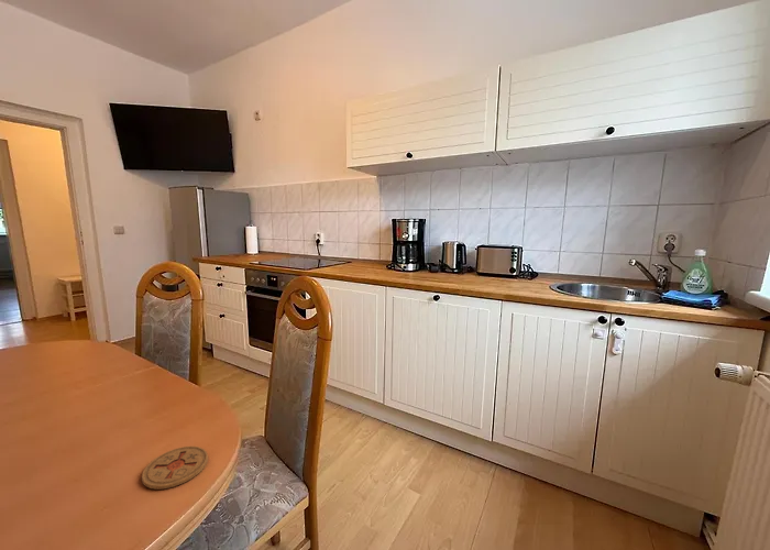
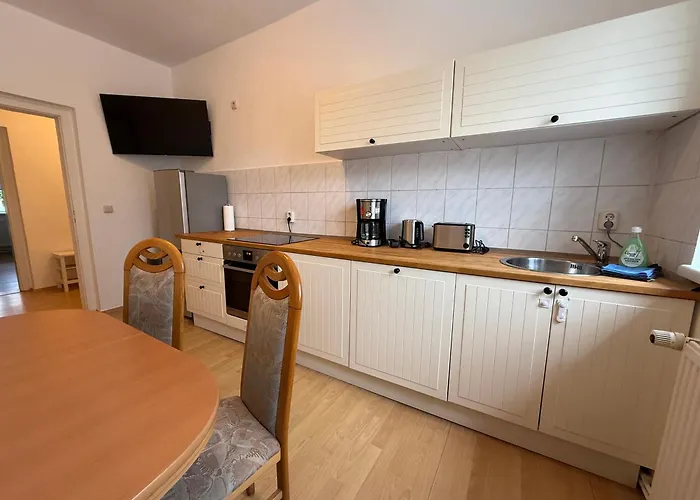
- coaster [141,446,209,491]
